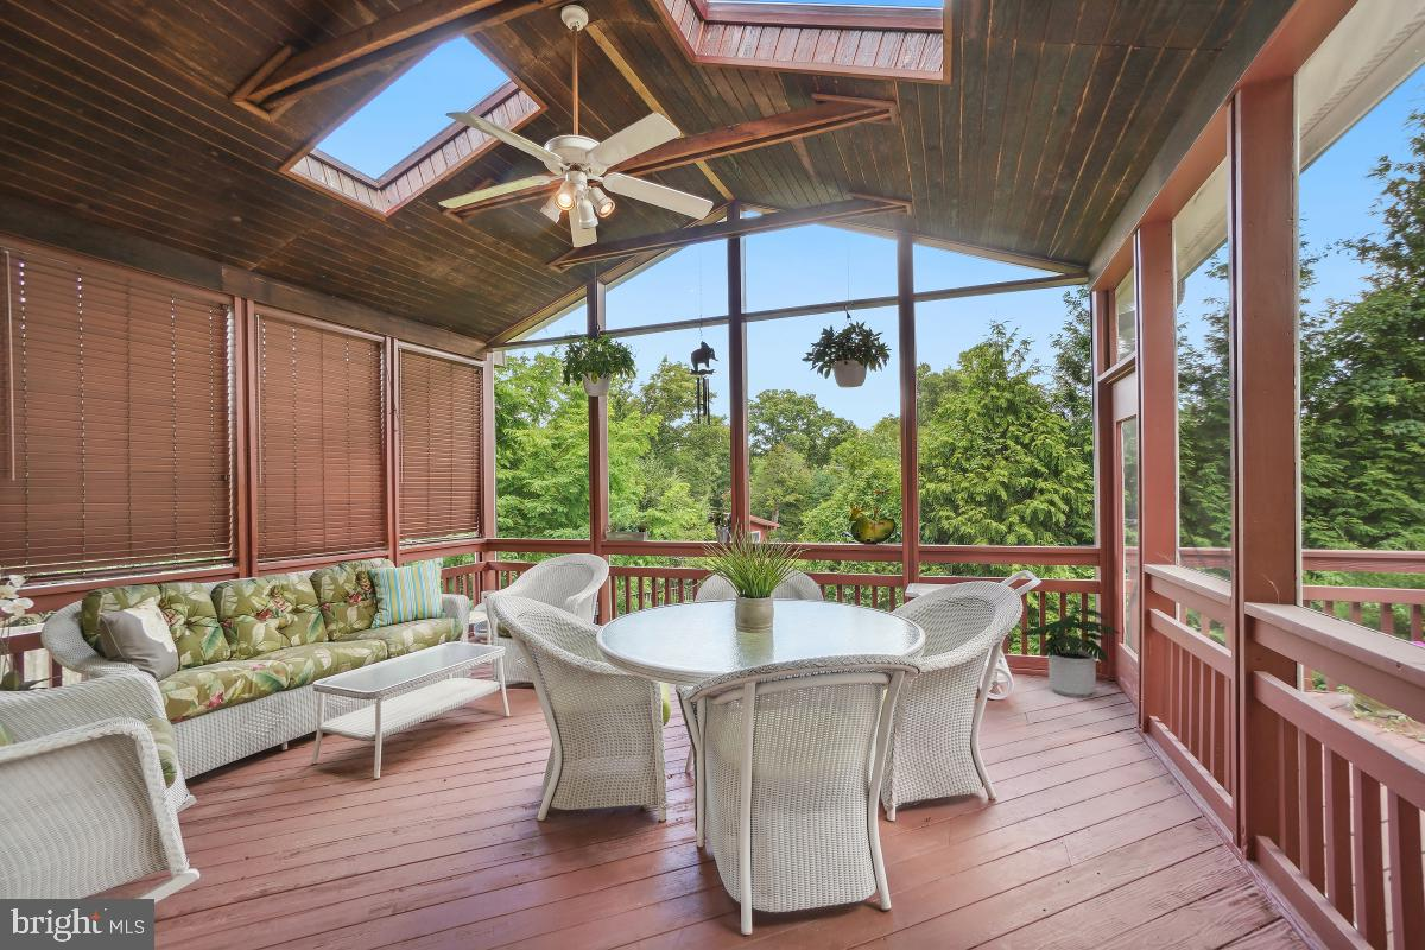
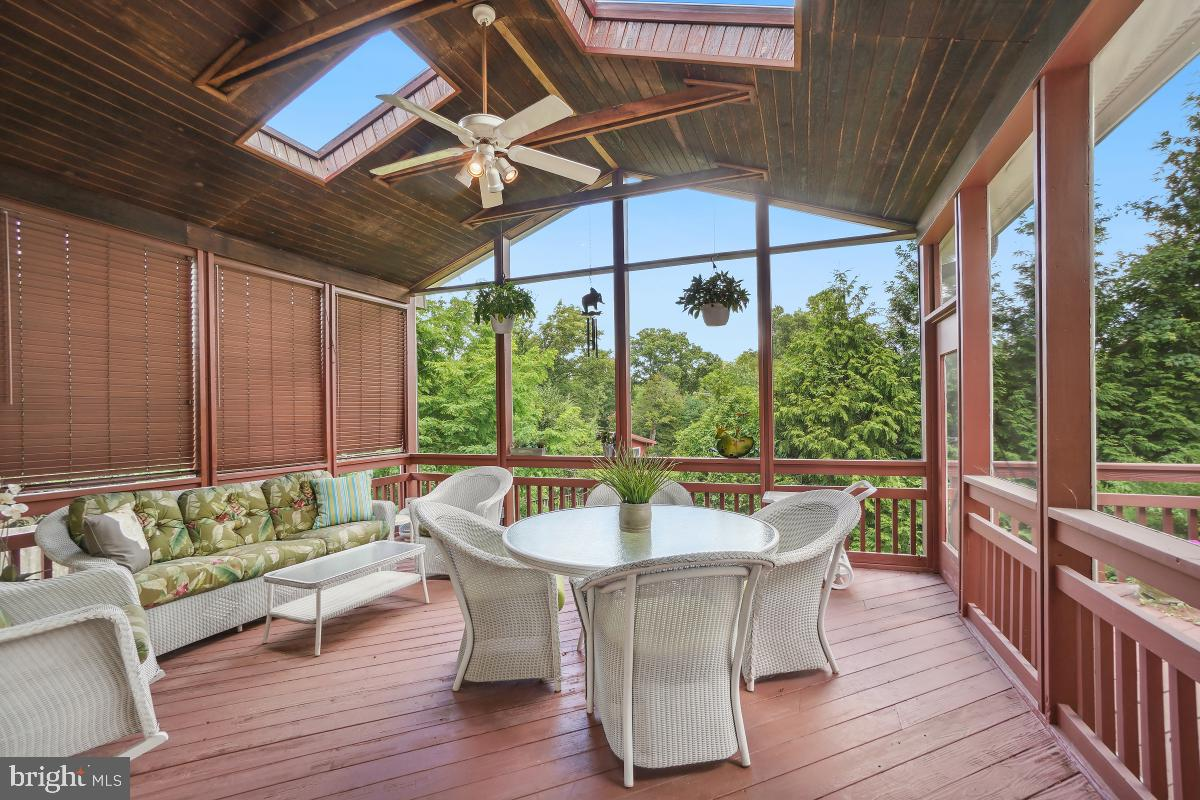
- potted plant [1020,608,1121,698]
